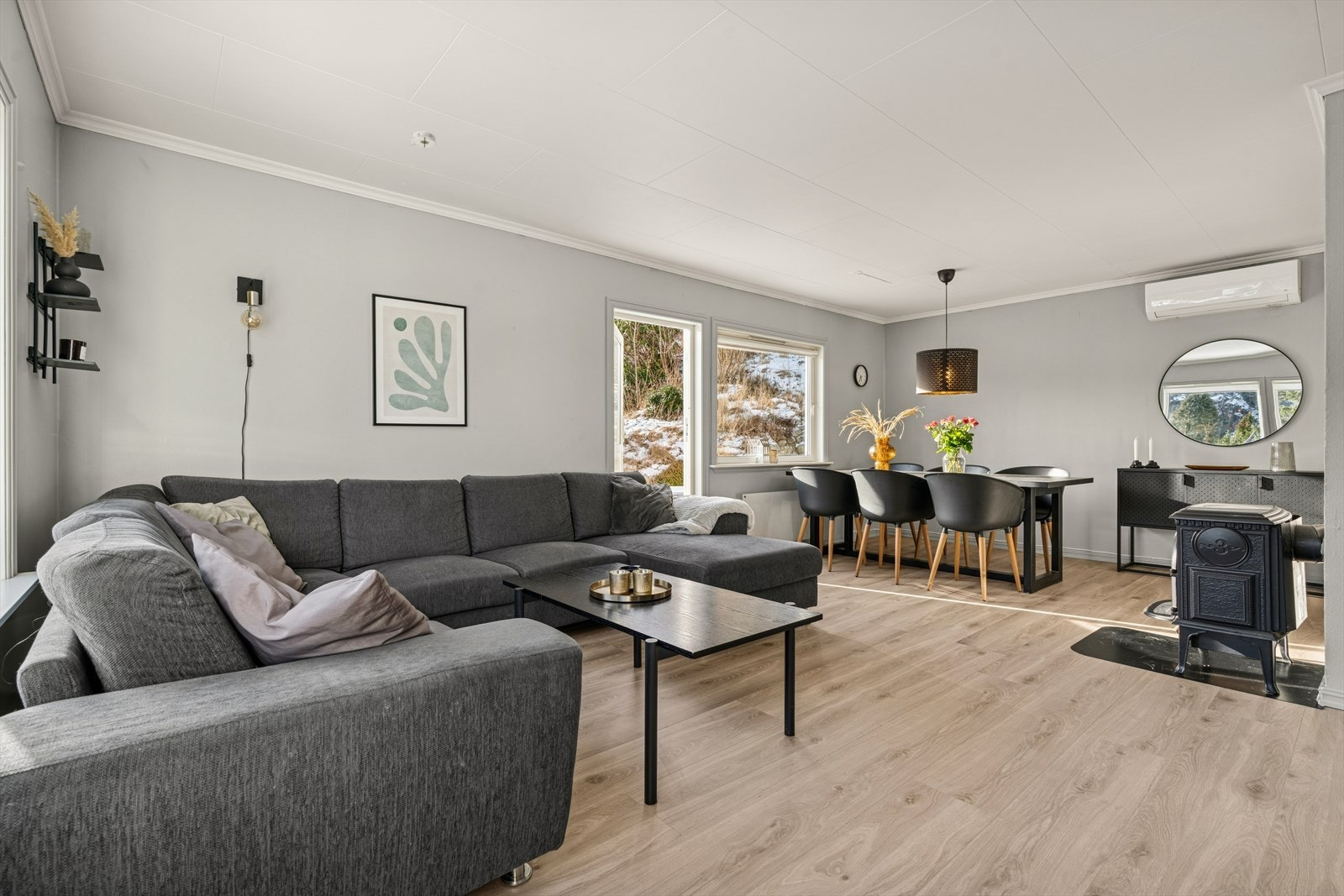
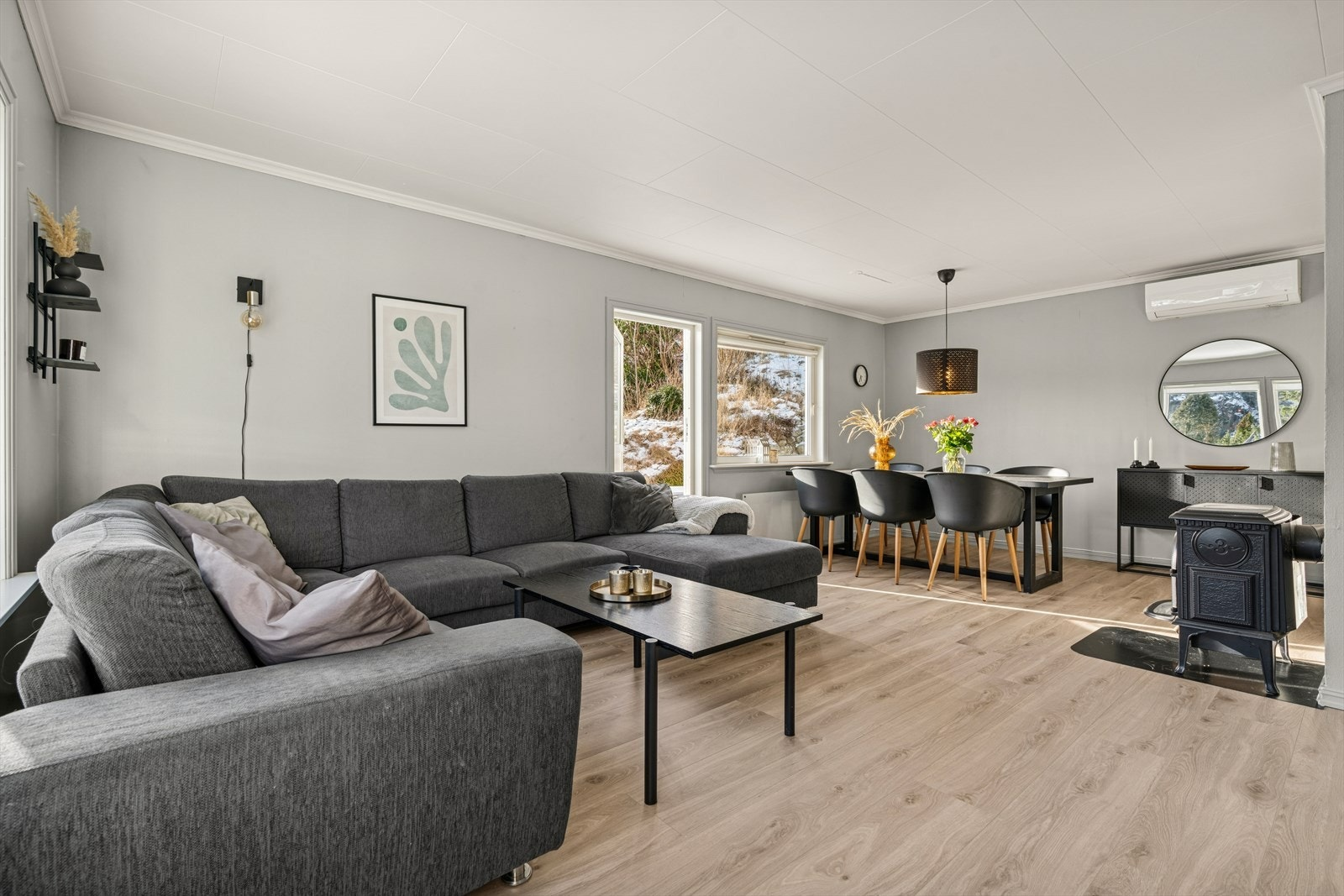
- smoke detector [410,130,438,149]
